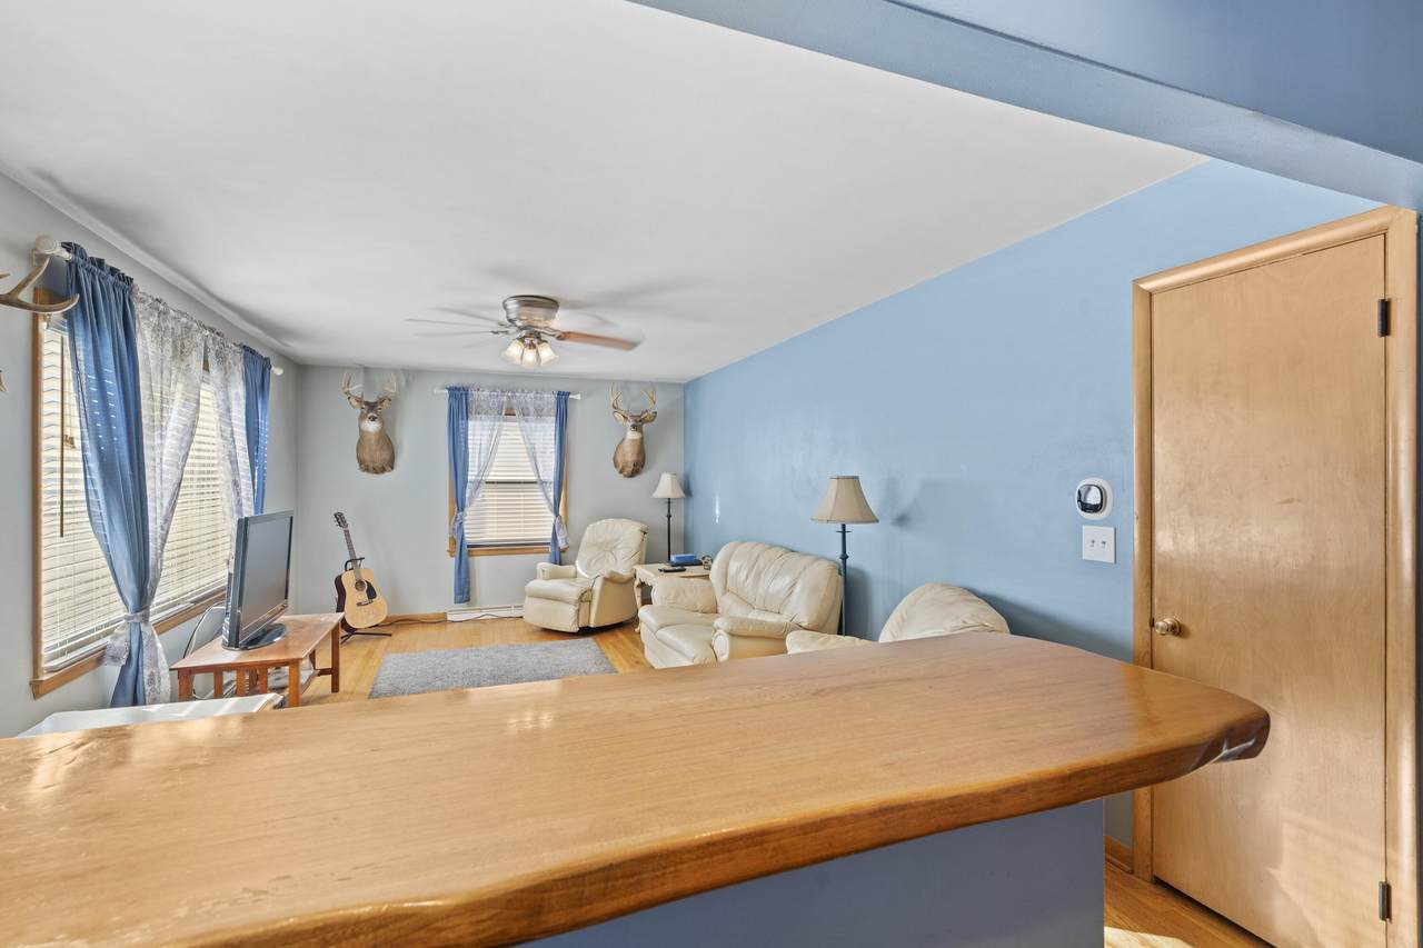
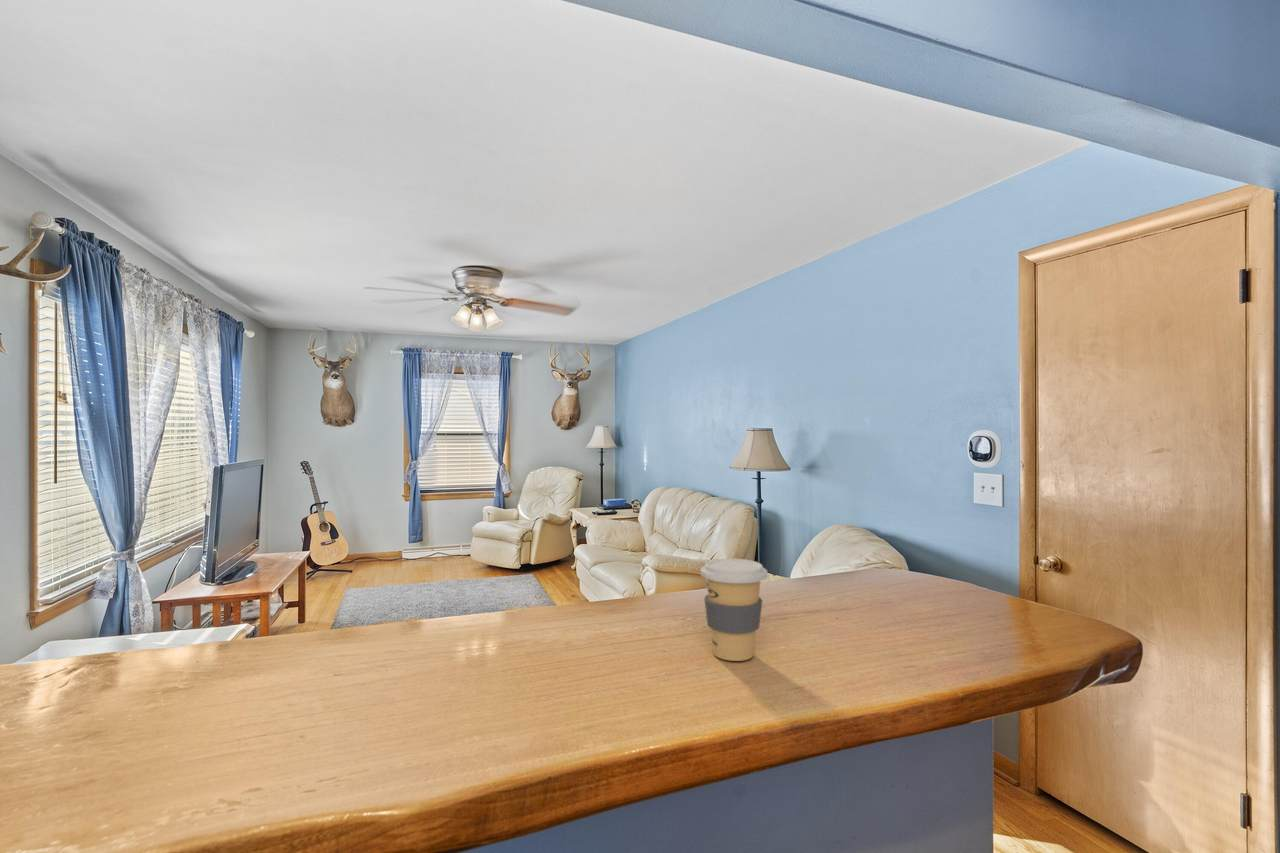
+ coffee cup [699,558,769,662]
